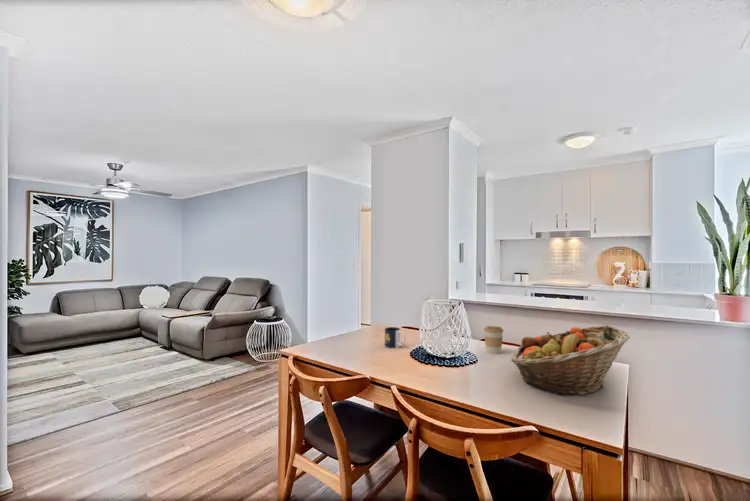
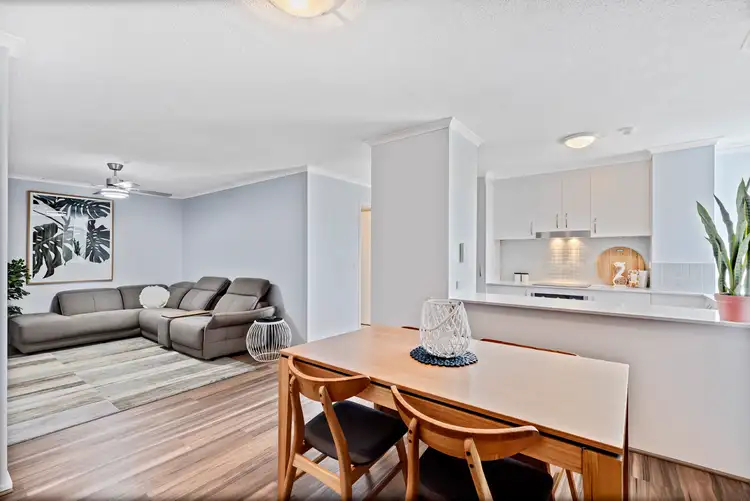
- mug [384,326,407,349]
- coffee cup [483,325,504,355]
- fruit basket [510,324,631,396]
